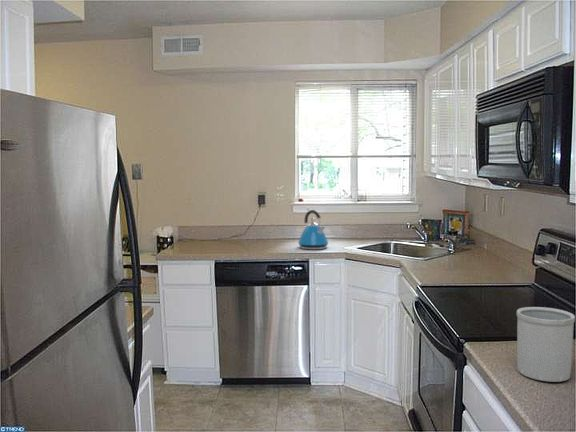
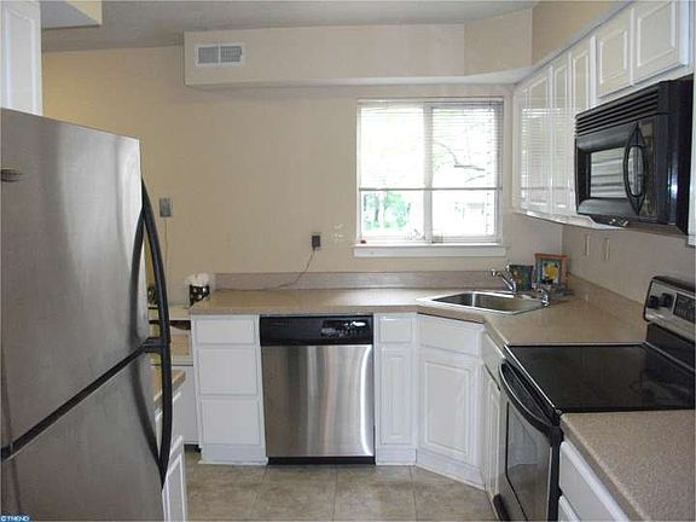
- kettle [297,209,329,250]
- utensil holder [516,306,576,383]
